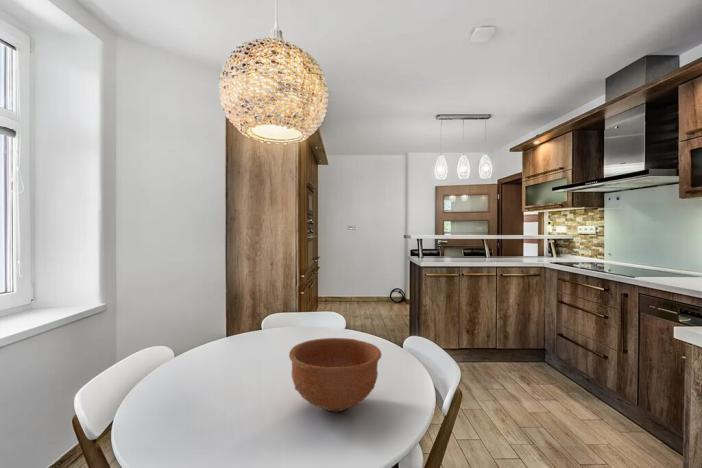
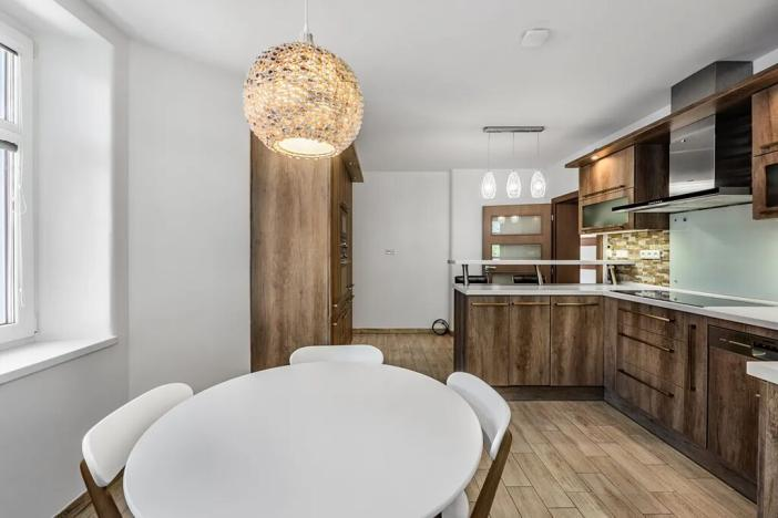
- bowl [288,337,383,412]
